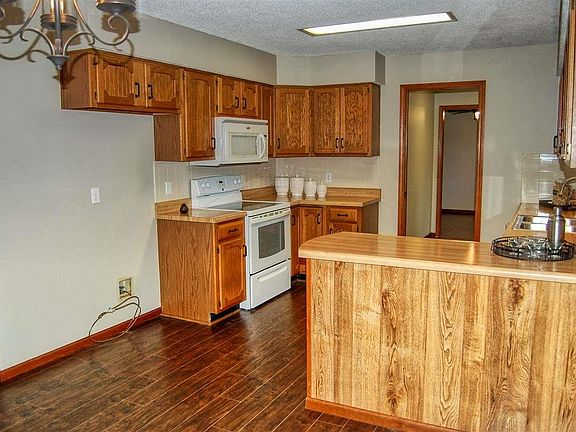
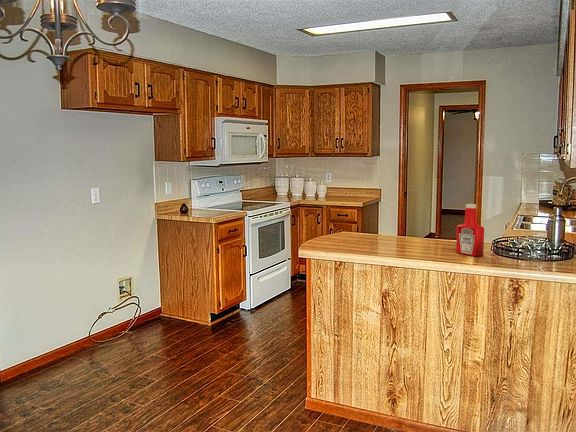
+ soap bottle [455,203,485,257]
